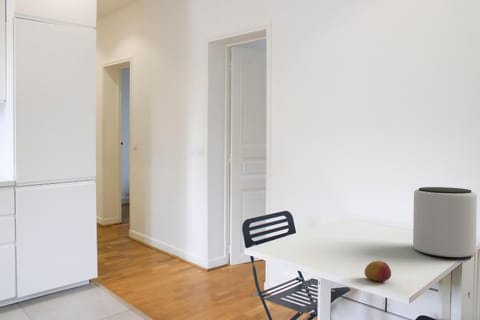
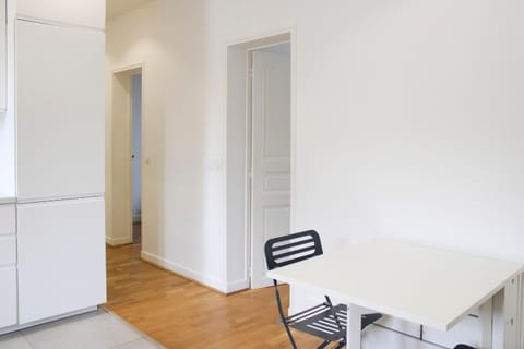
- fruit [363,260,392,282]
- plant pot [412,186,478,259]
